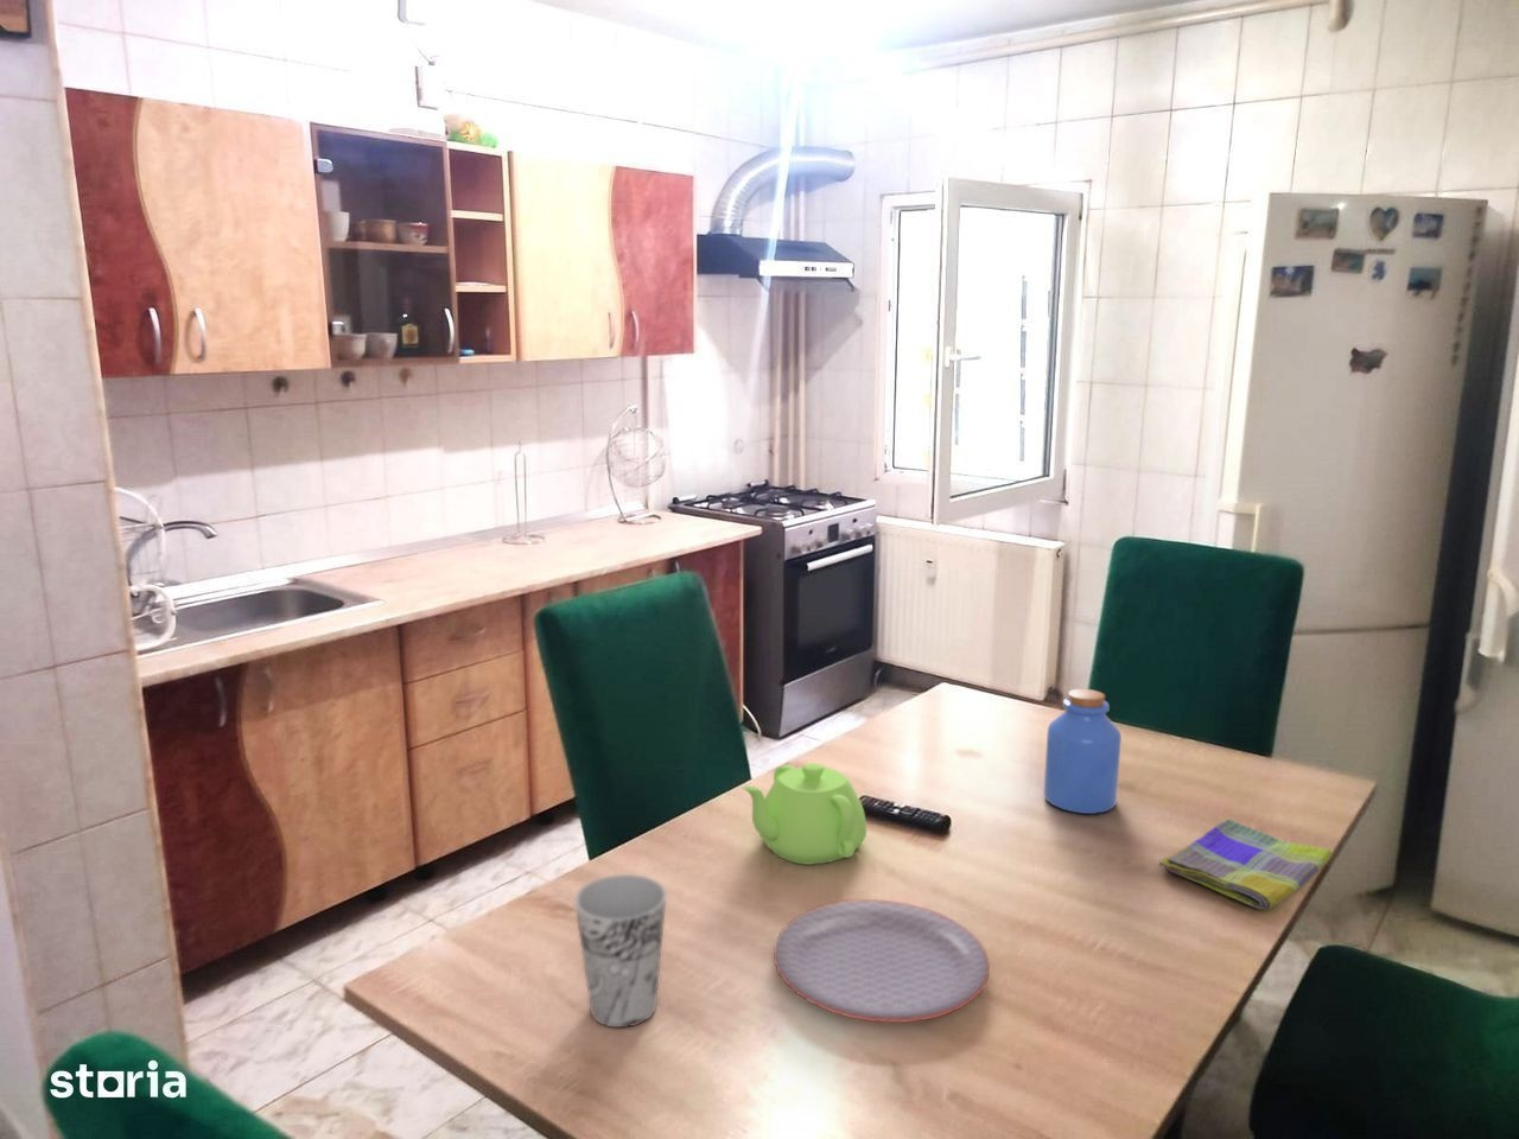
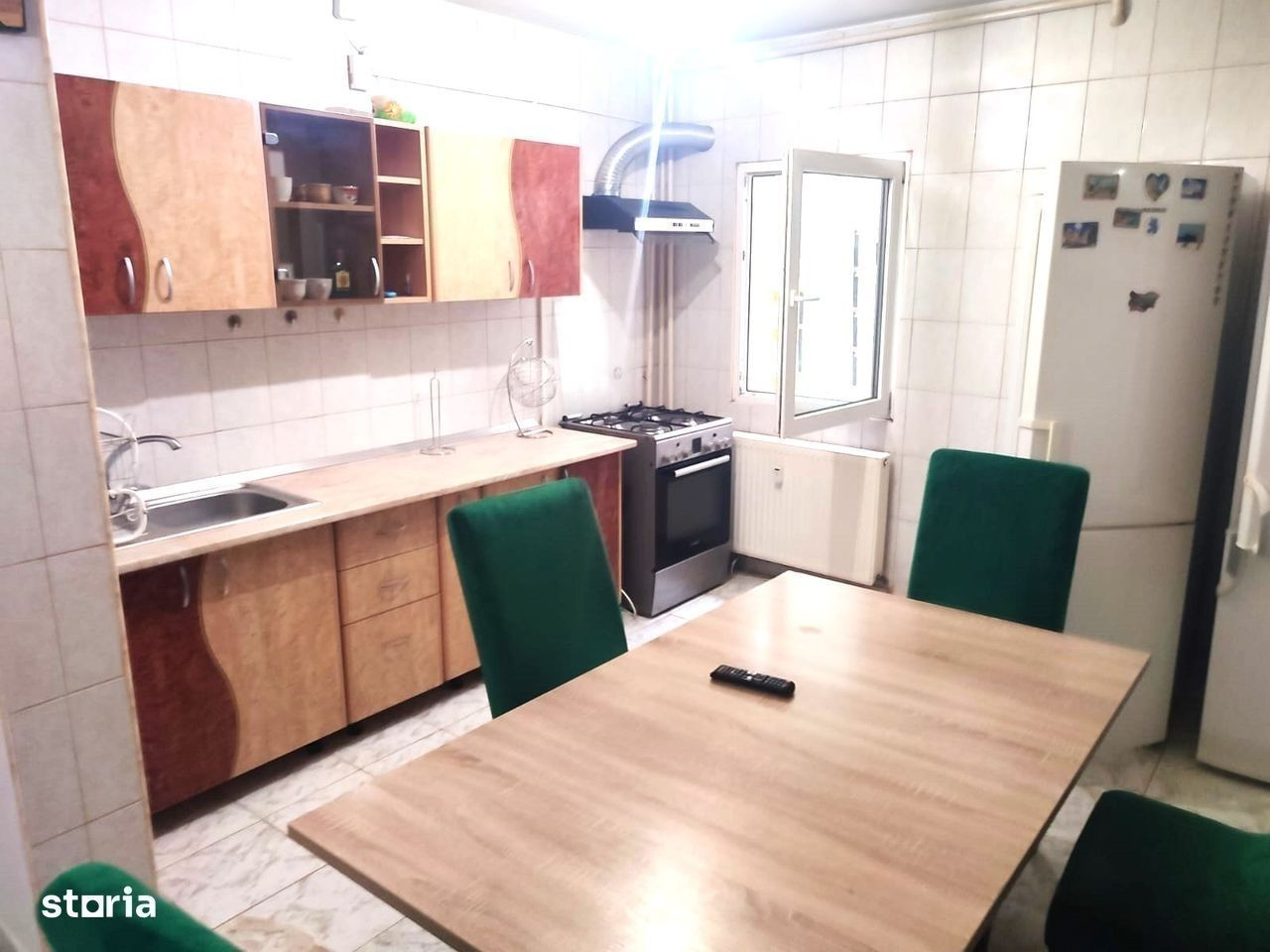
- teapot [740,762,867,866]
- cup [573,873,669,1029]
- jar [1042,688,1123,815]
- dish towel [1157,817,1332,912]
- plate [773,899,990,1024]
